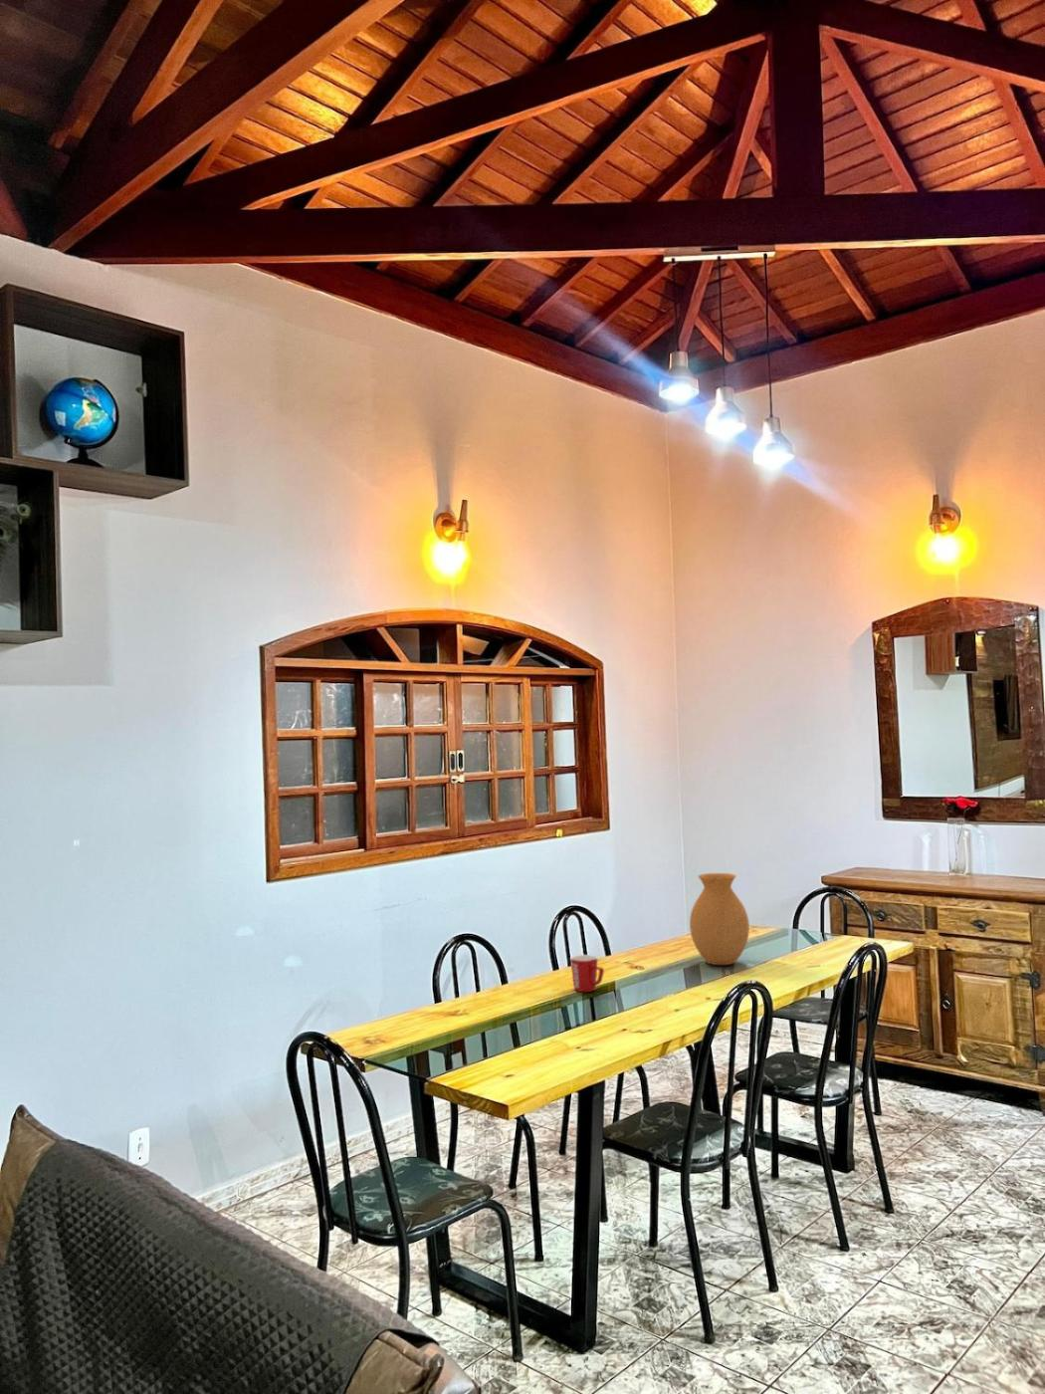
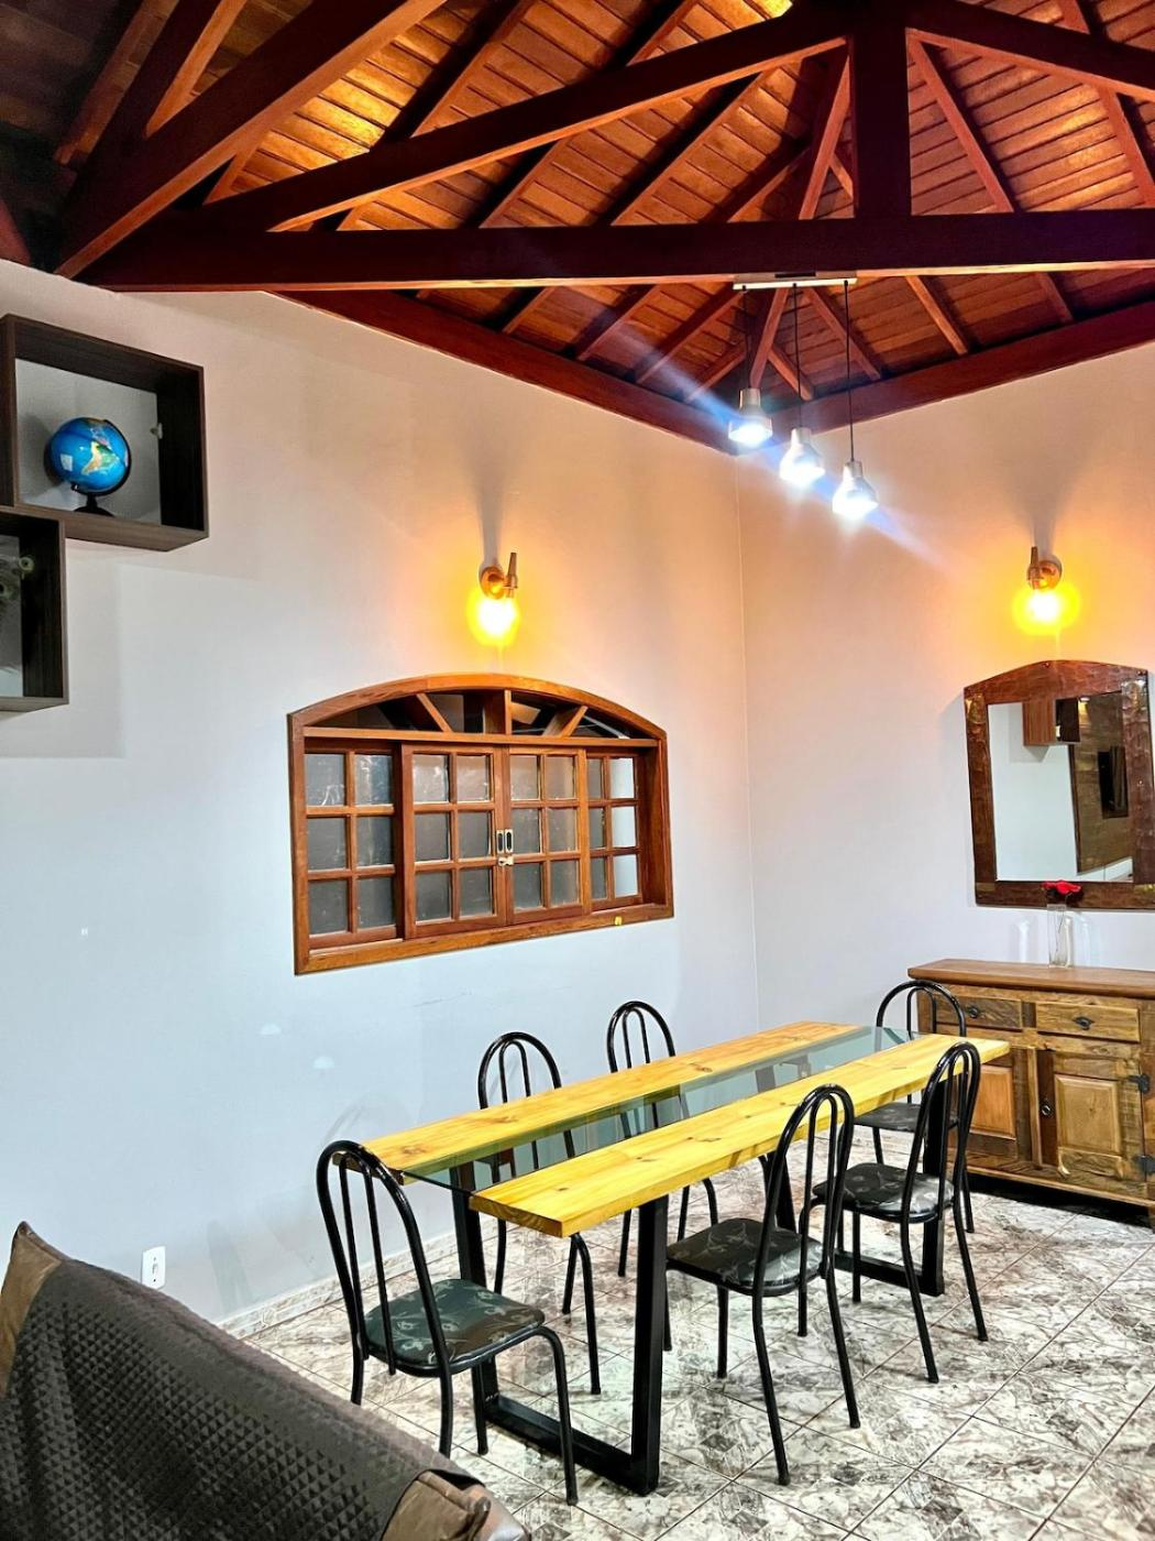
- mug [570,954,605,992]
- vase [688,873,751,966]
